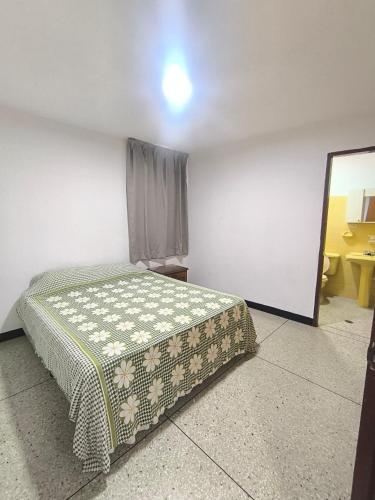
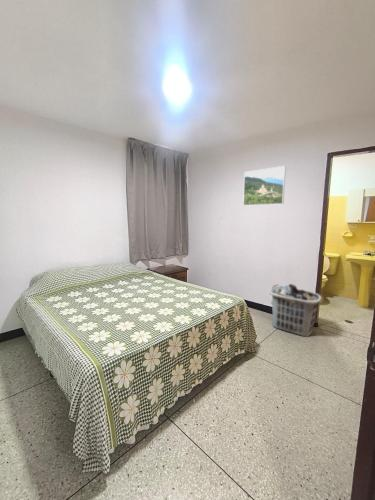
+ clothes hamper [268,283,323,338]
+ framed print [242,165,287,207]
